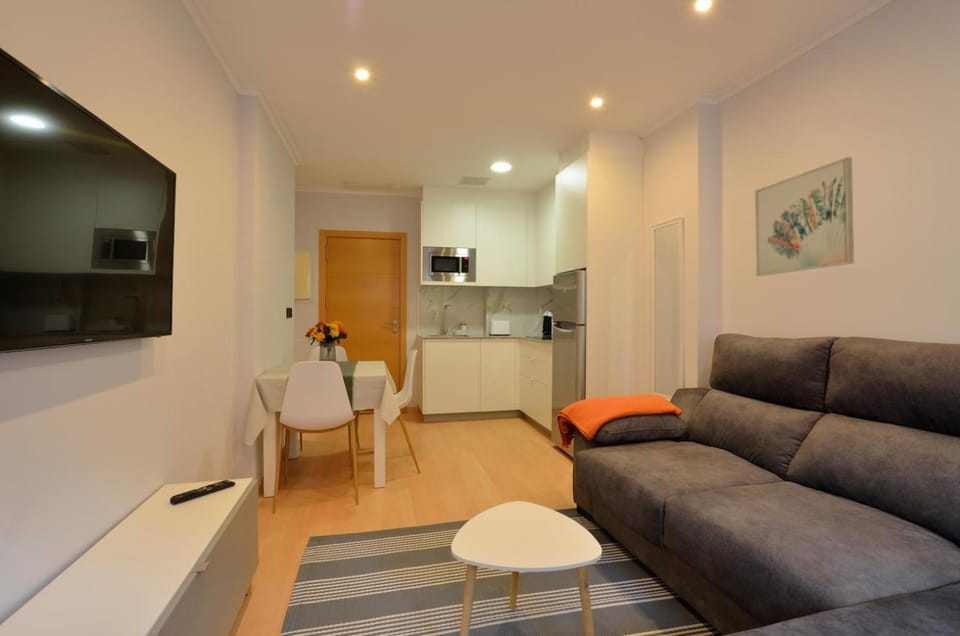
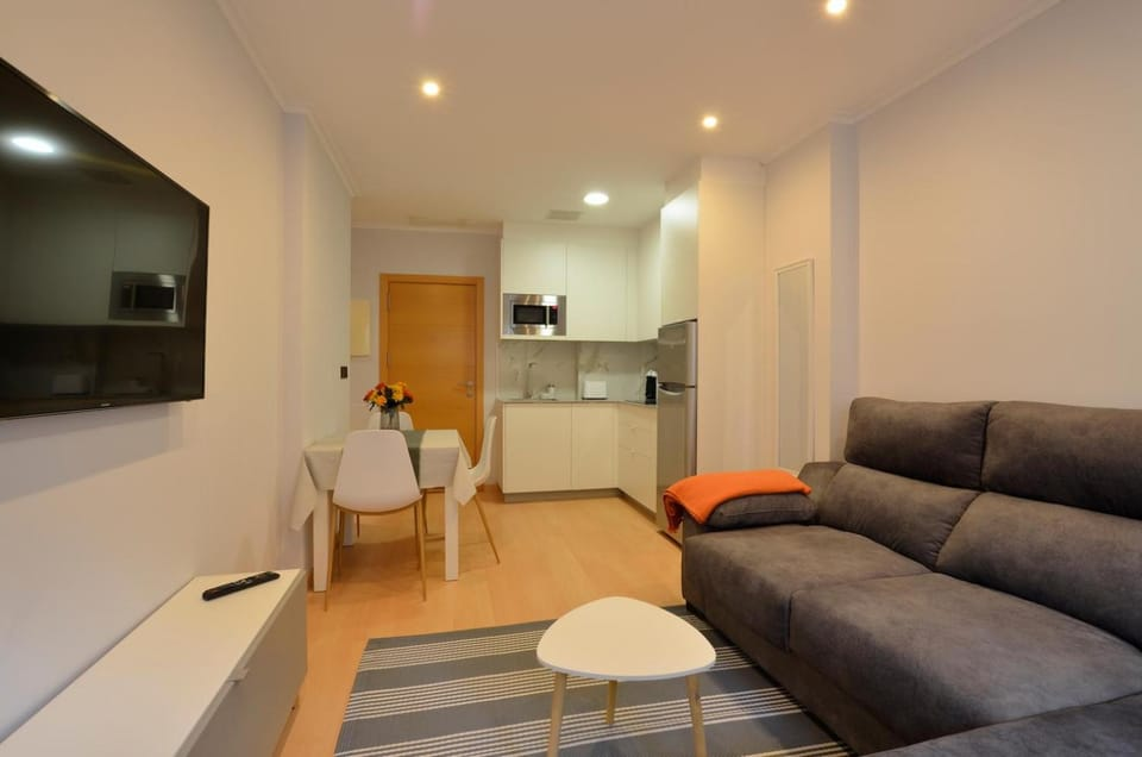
- wall art [754,156,855,277]
